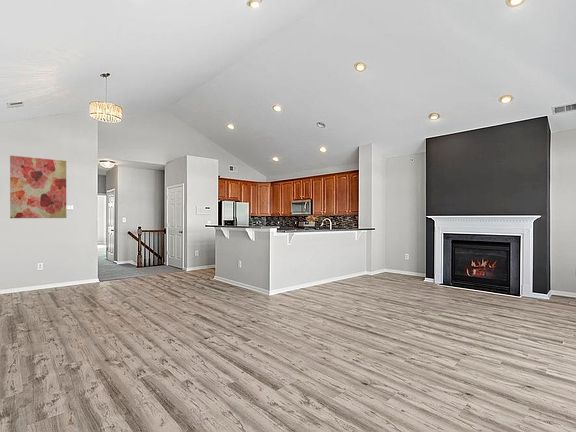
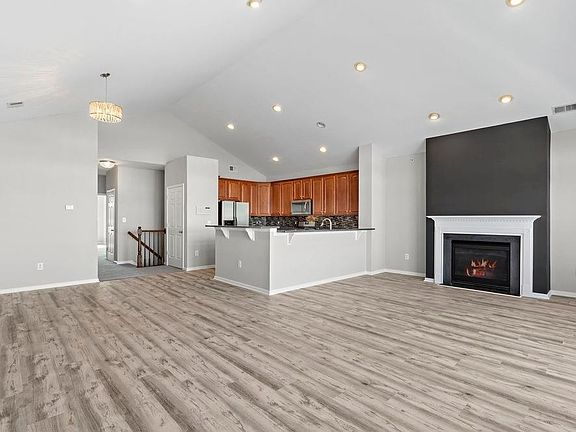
- wall art [9,155,67,219]
